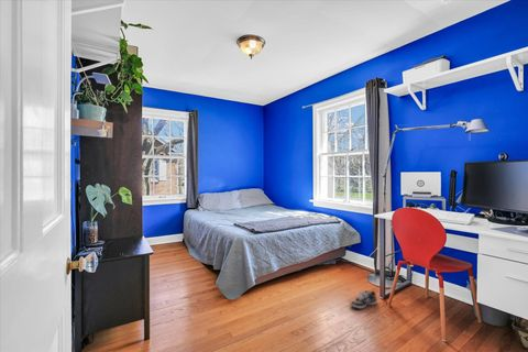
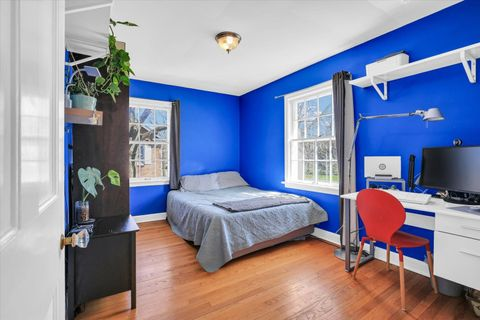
- shoe [349,289,378,310]
